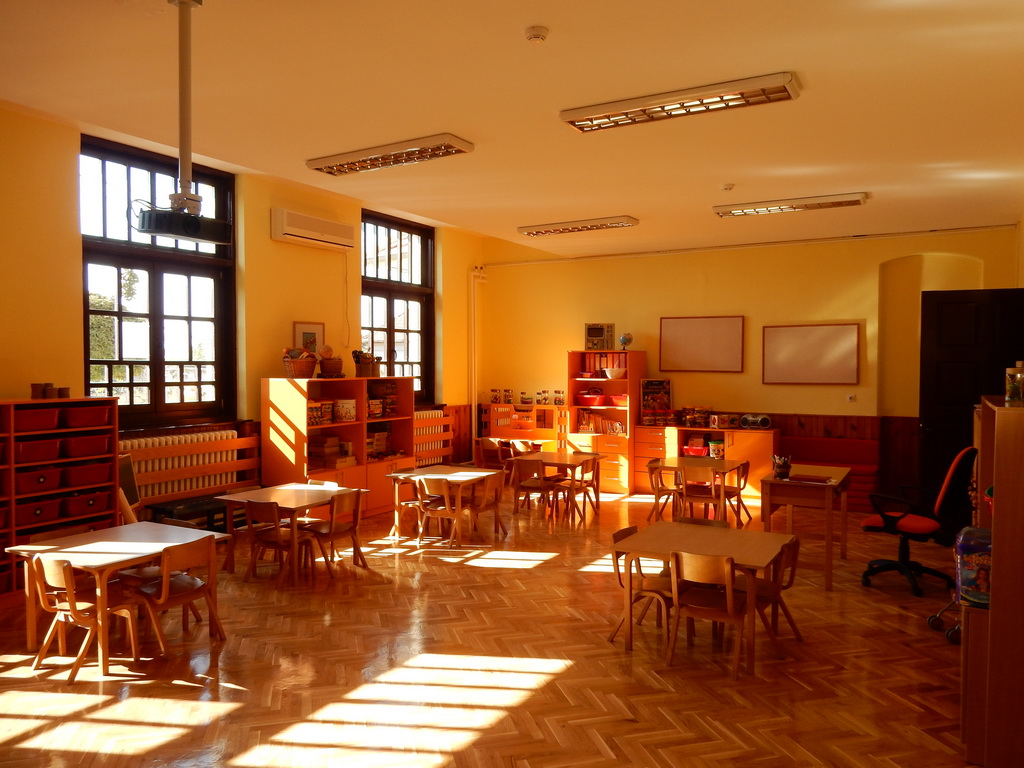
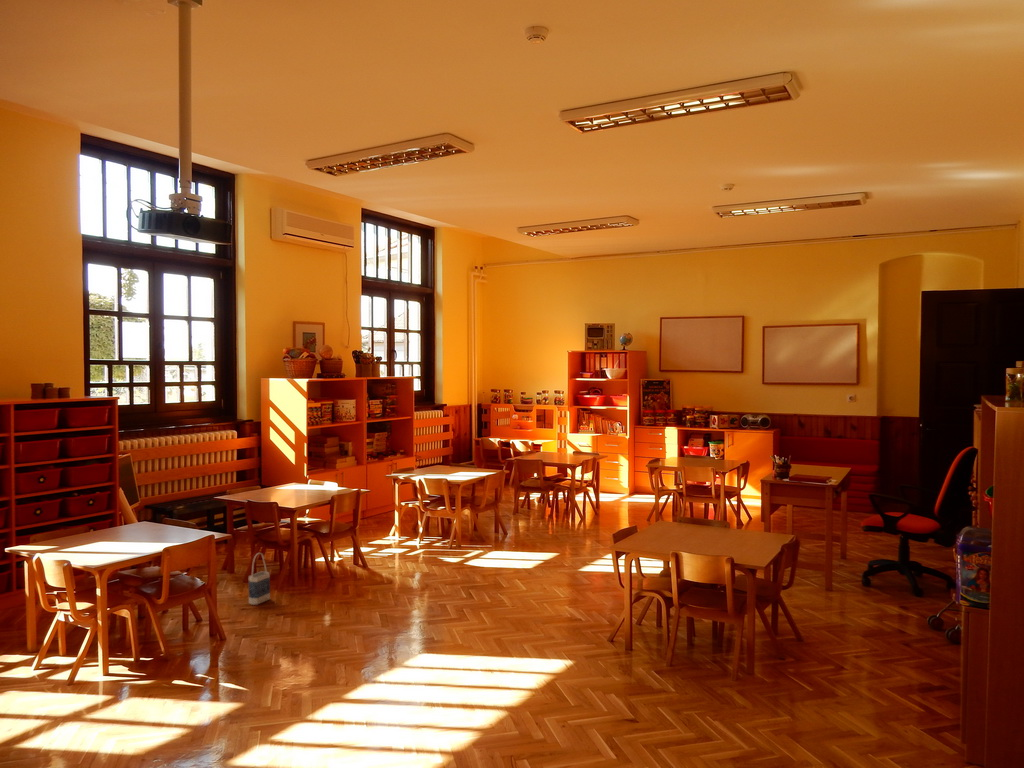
+ bag [248,552,271,606]
